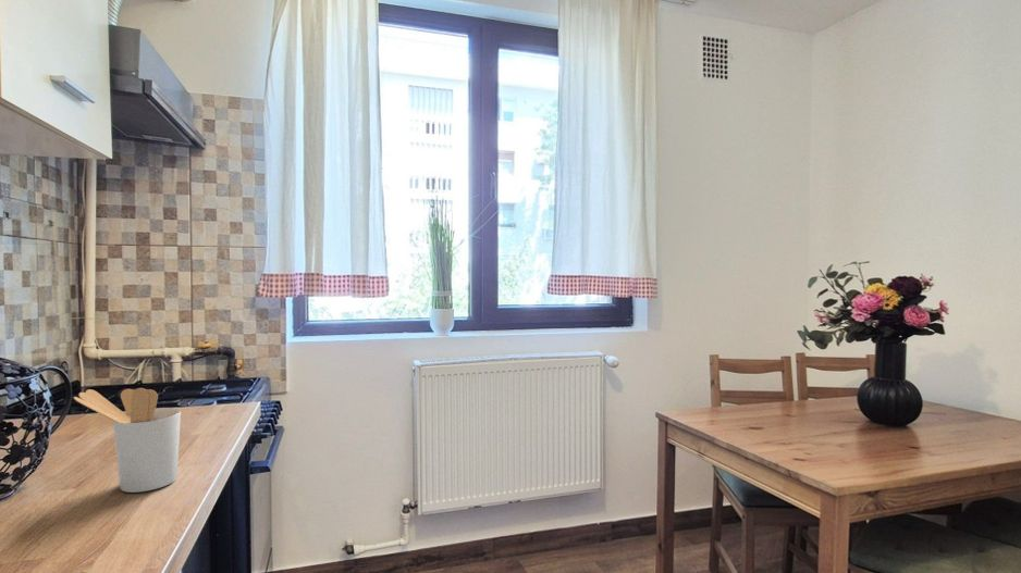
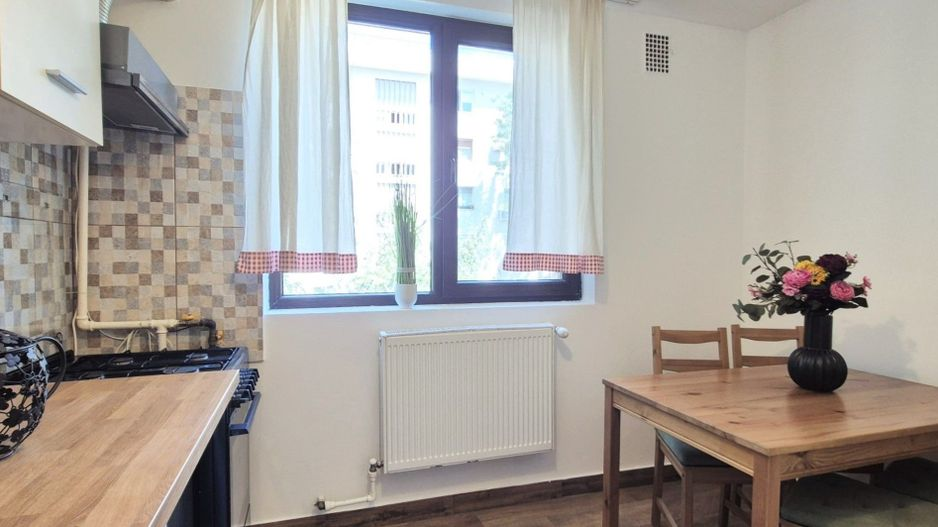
- utensil holder [73,387,182,494]
